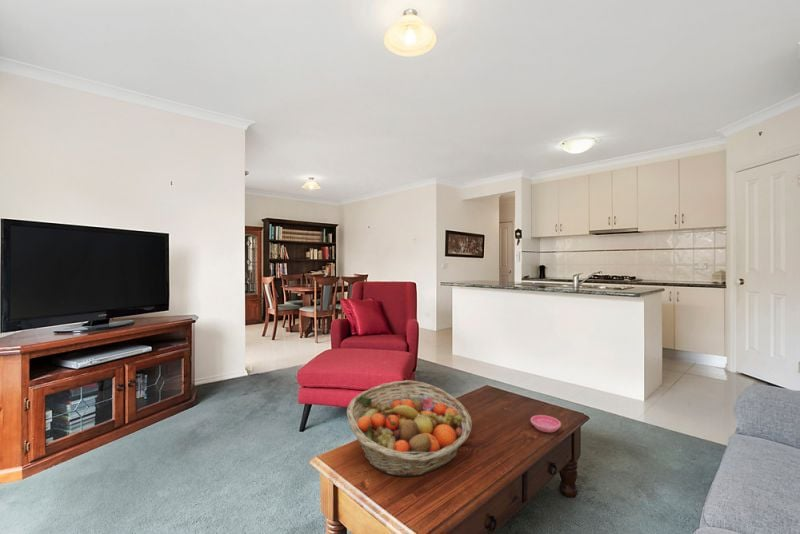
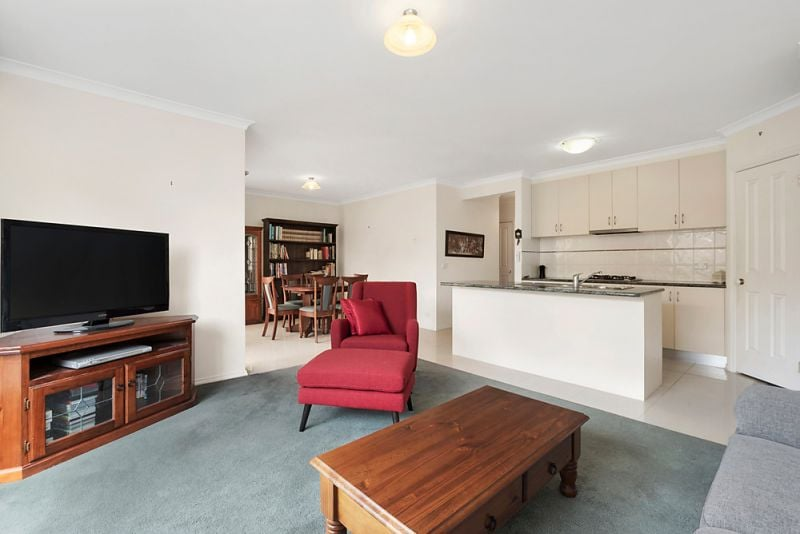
- fruit basket [346,379,473,478]
- saucer [530,414,562,433]
